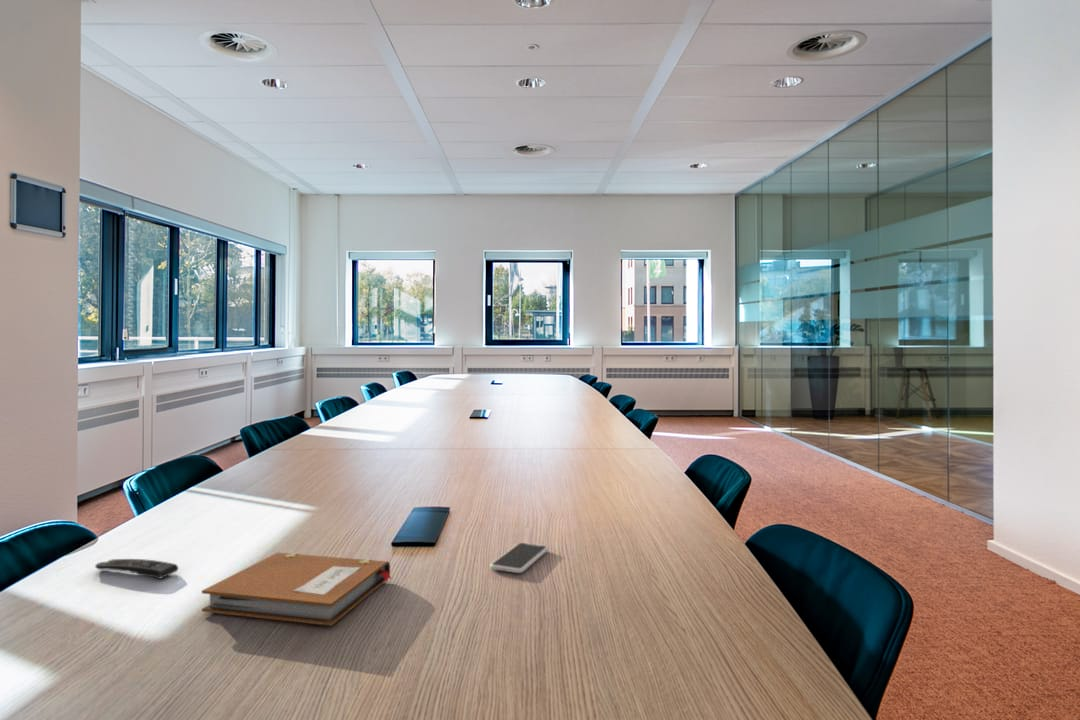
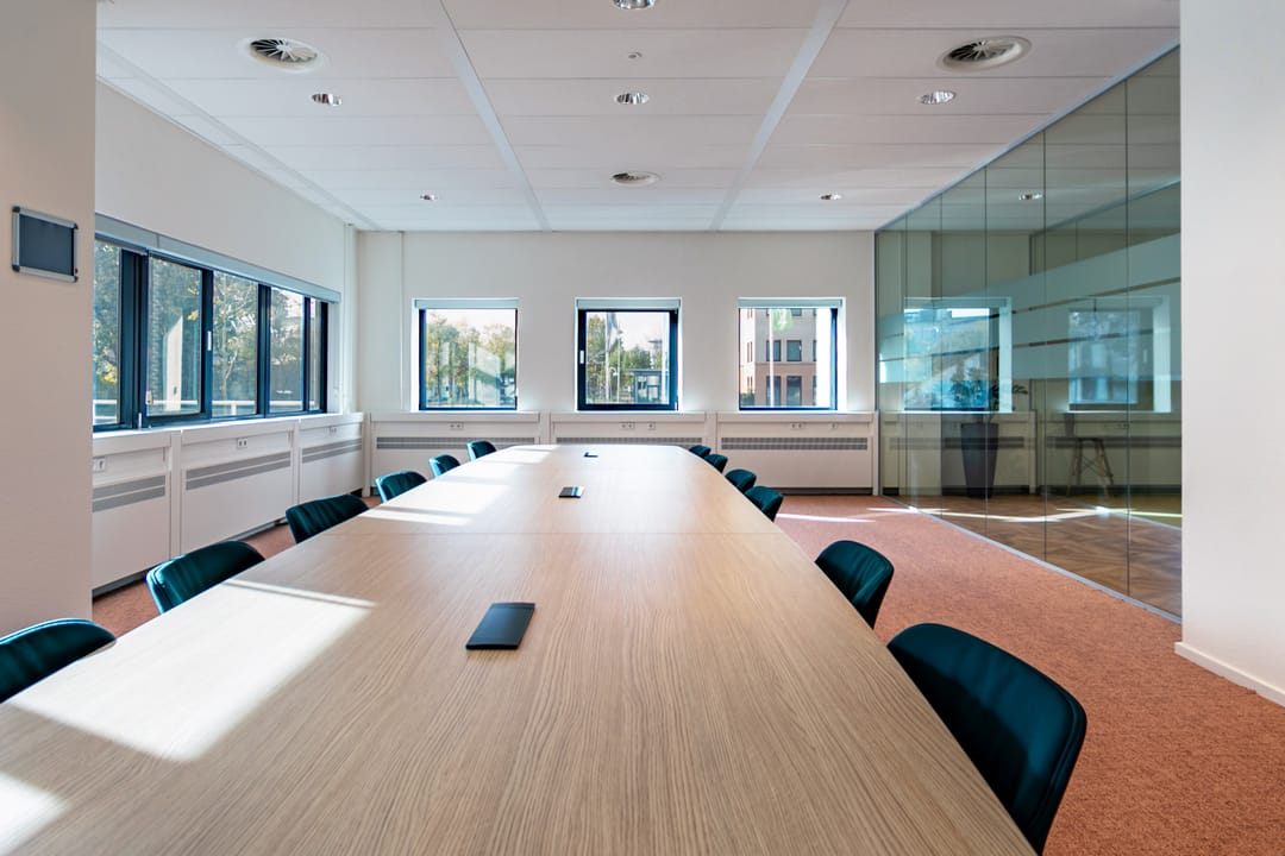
- remote control [94,558,179,580]
- notebook [201,552,392,627]
- smartphone [489,542,549,574]
